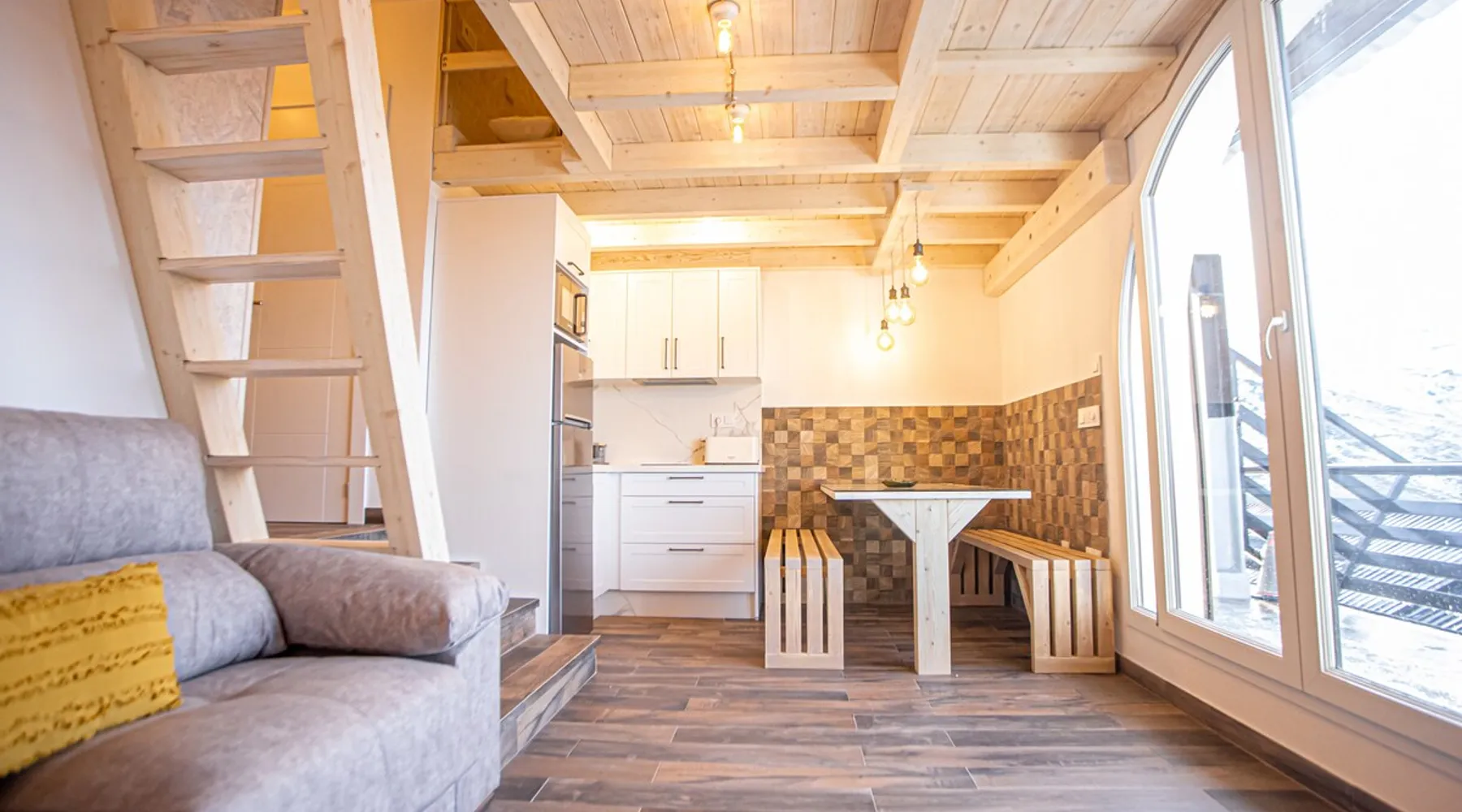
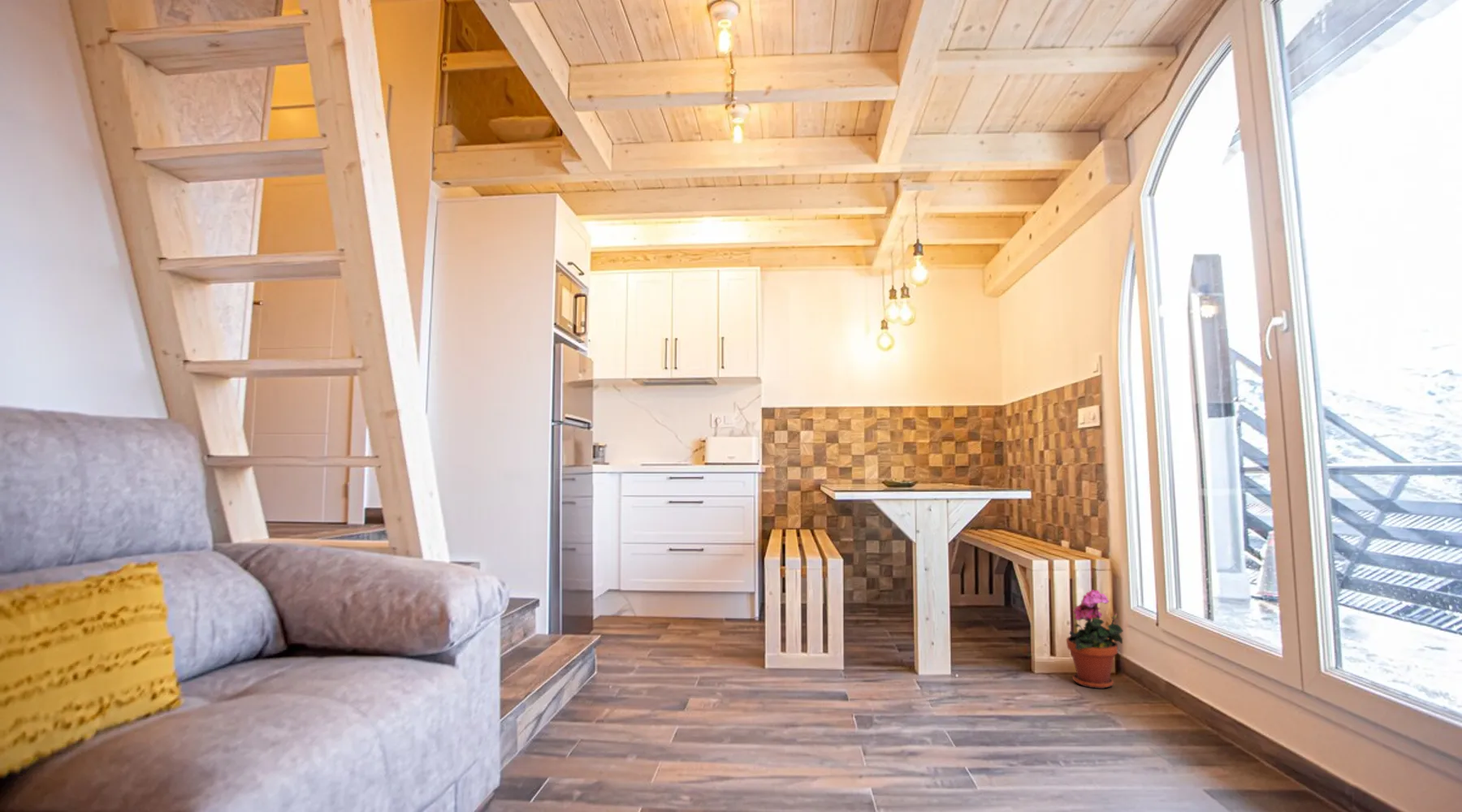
+ potted plant [1066,589,1124,689]
